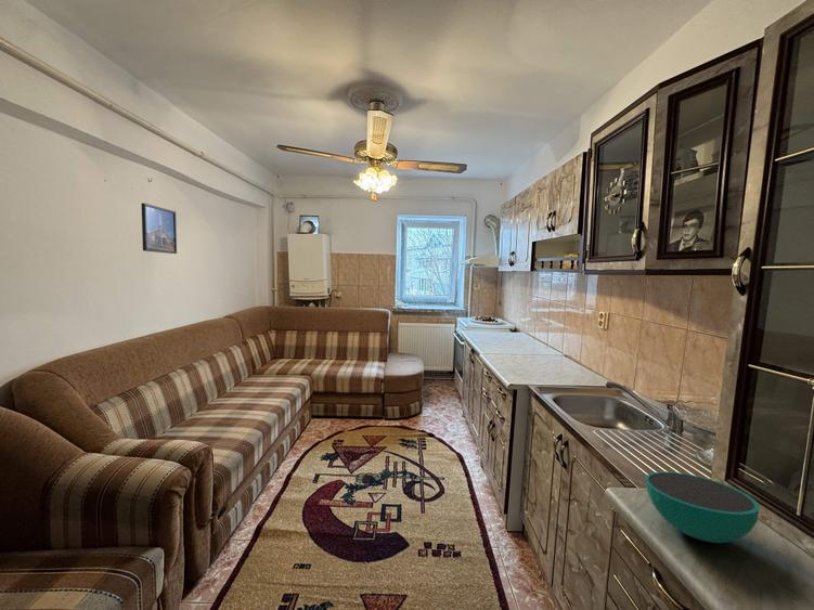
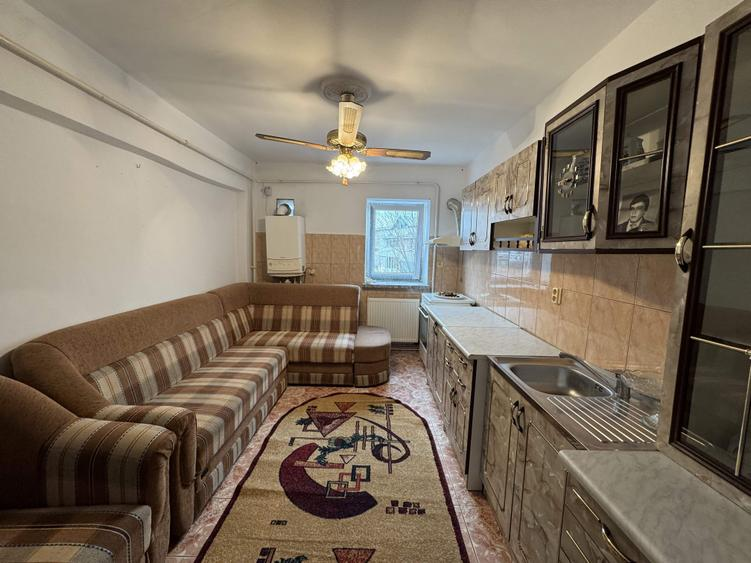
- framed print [140,203,178,255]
- bowl [644,470,760,544]
